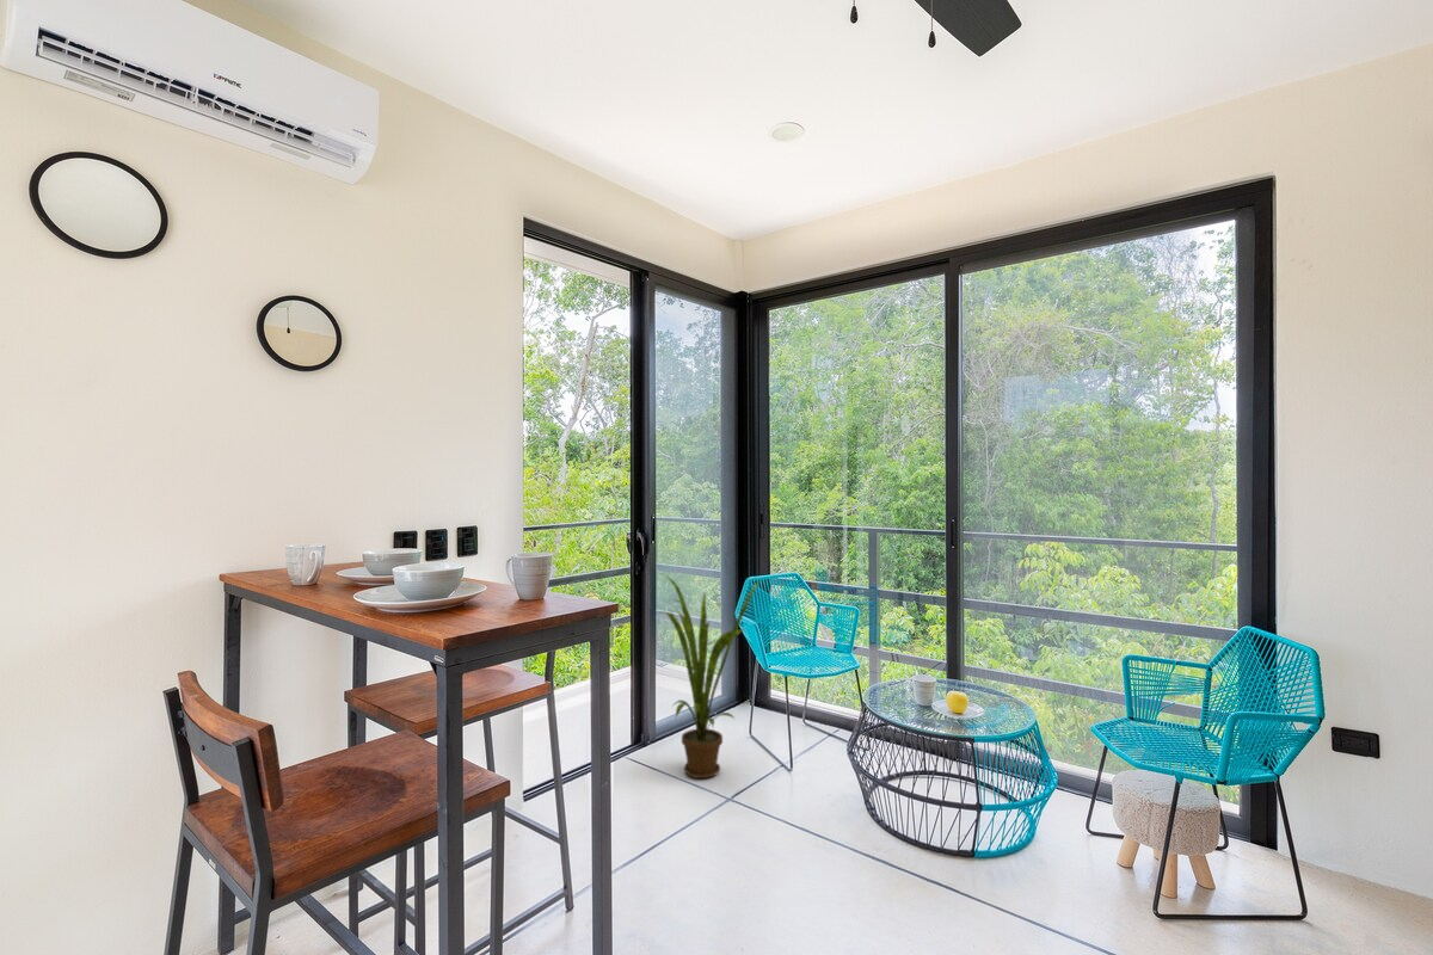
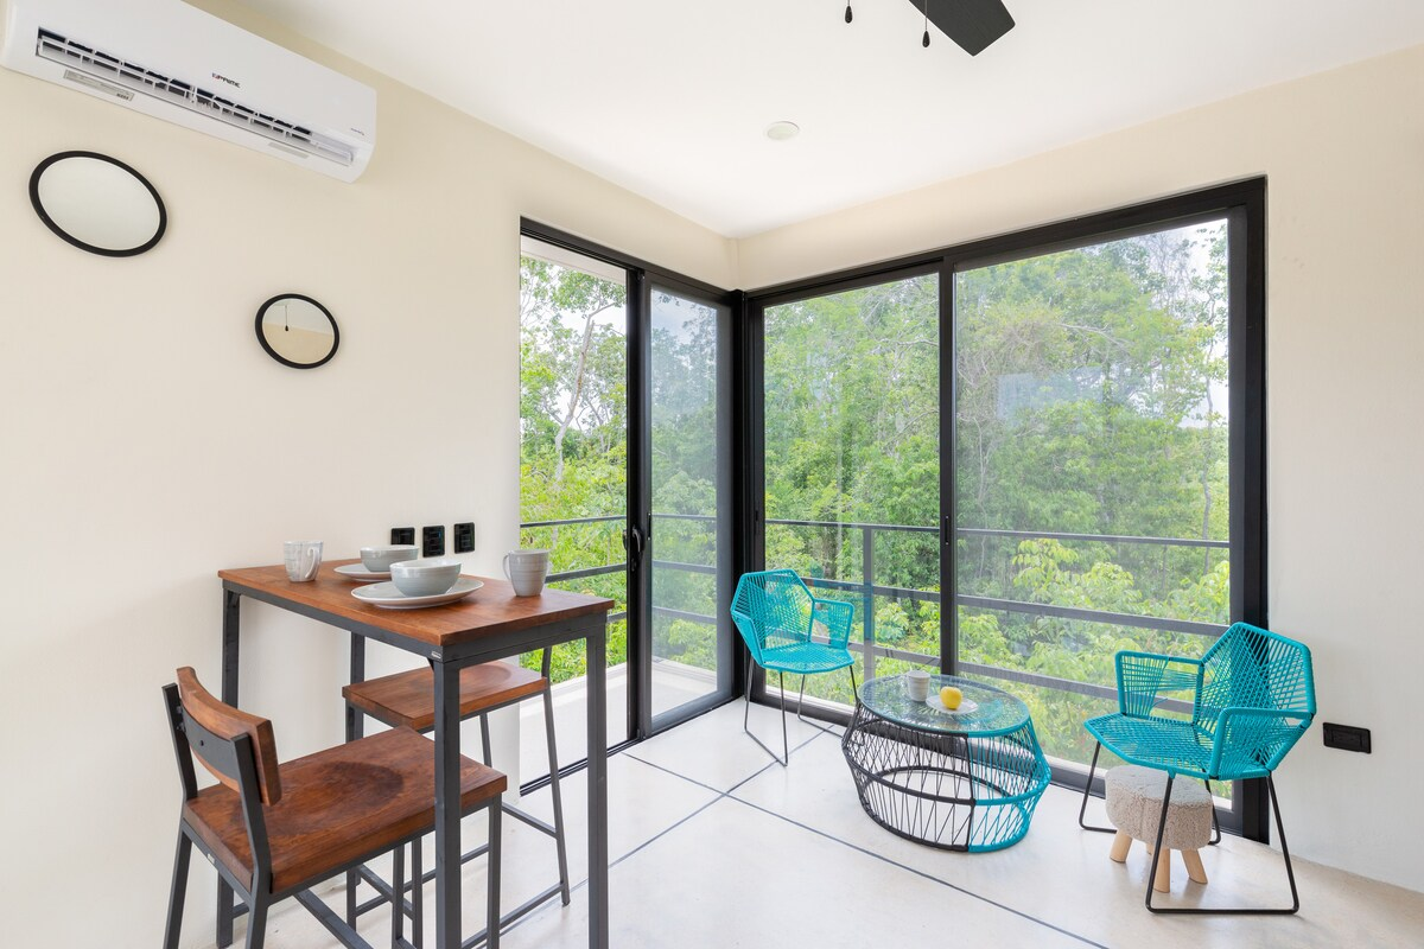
- house plant [659,572,762,780]
